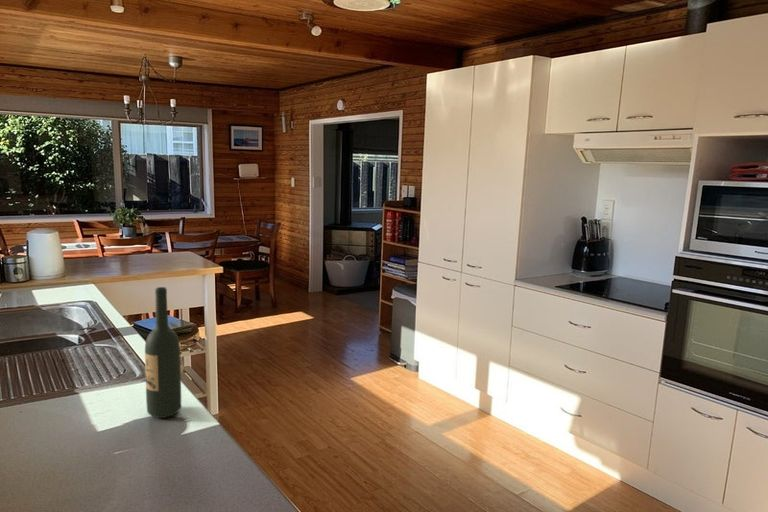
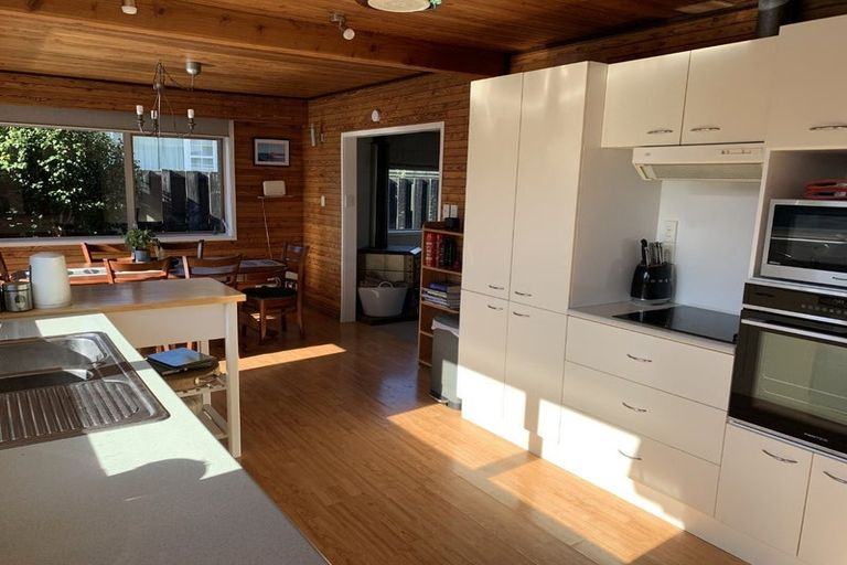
- wine bottle [144,286,182,419]
